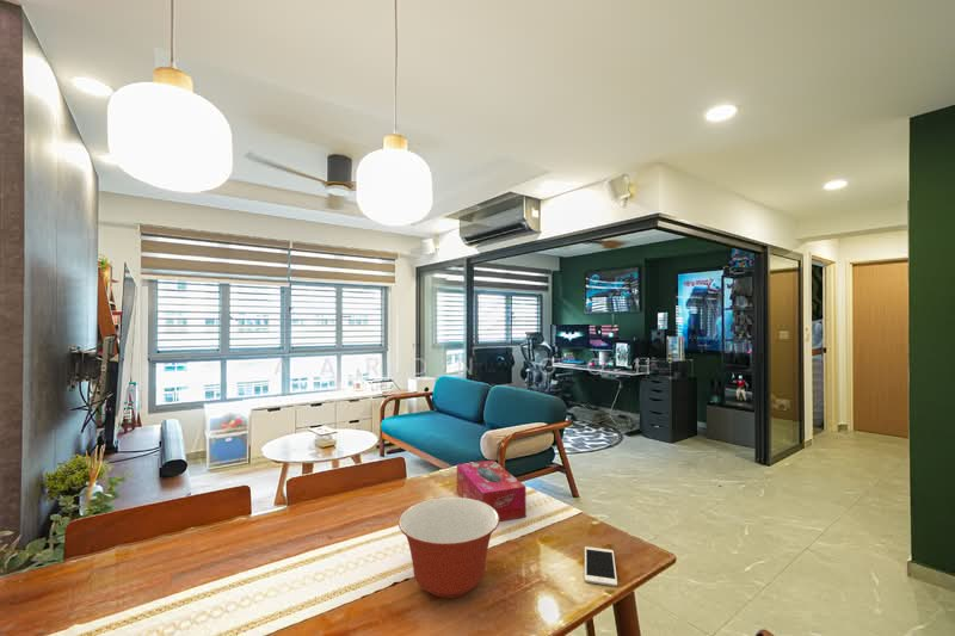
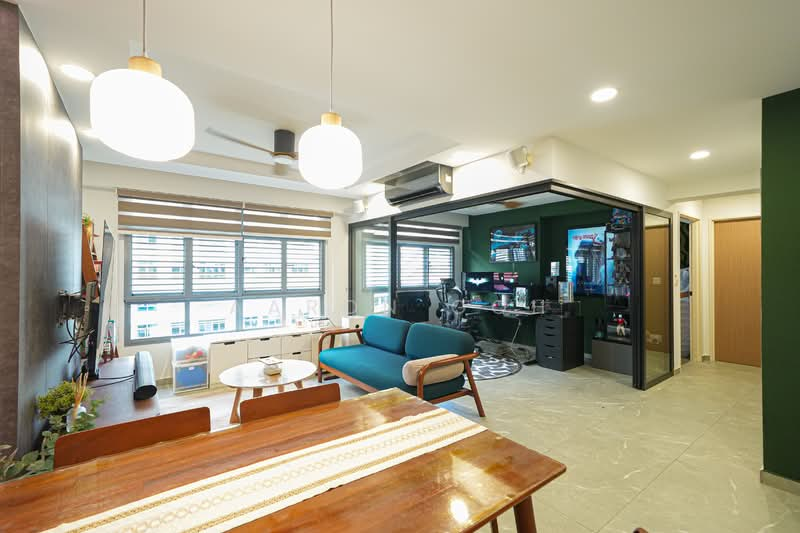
- tissue box [456,459,528,523]
- cell phone [584,545,618,587]
- mixing bowl [398,496,500,599]
